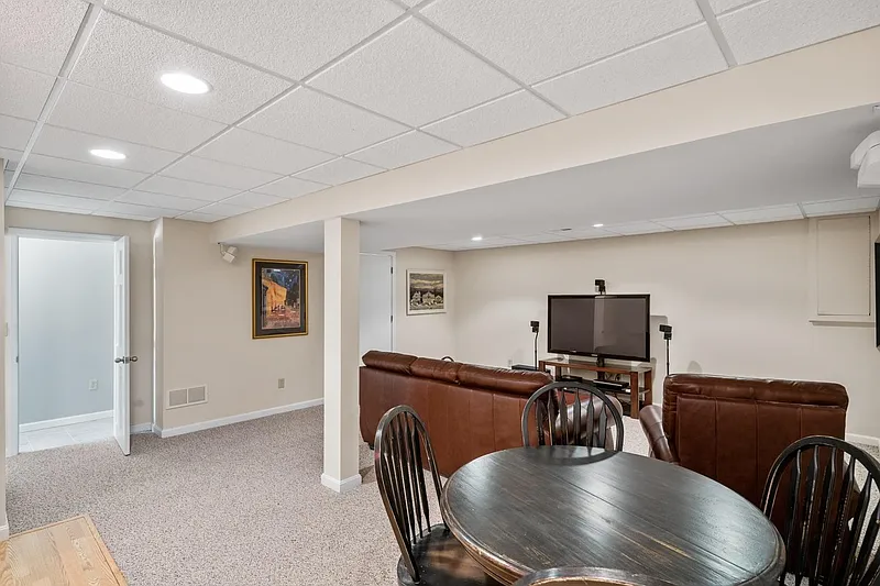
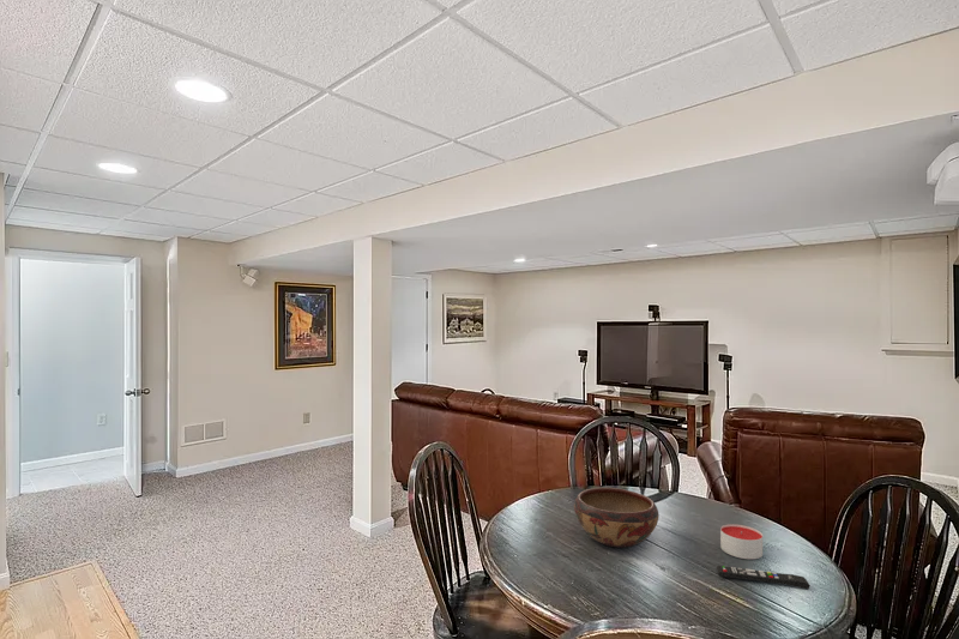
+ candle [719,523,764,560]
+ decorative bowl [573,487,661,549]
+ remote control [716,565,812,591]
